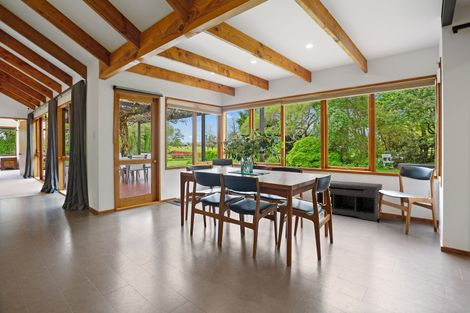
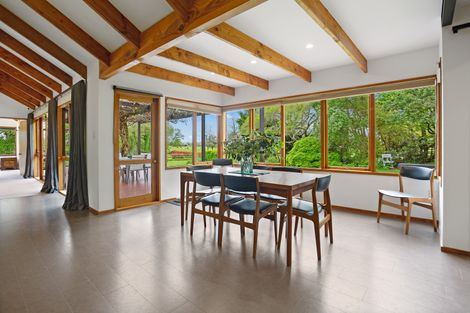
- bench [316,180,383,222]
